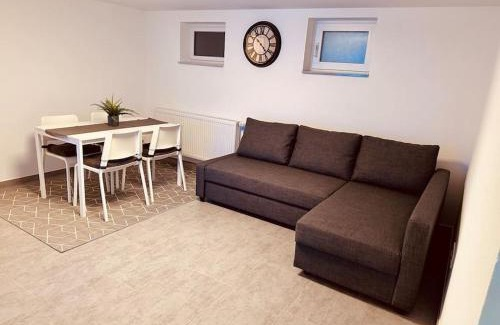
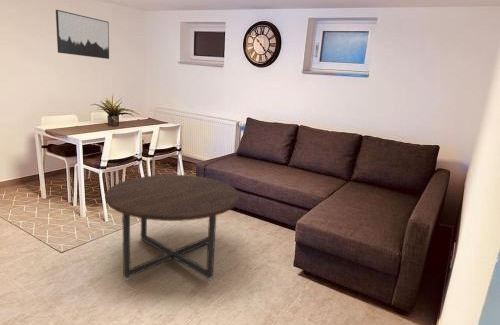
+ coffee table [105,174,240,282]
+ wall art [55,9,110,60]
